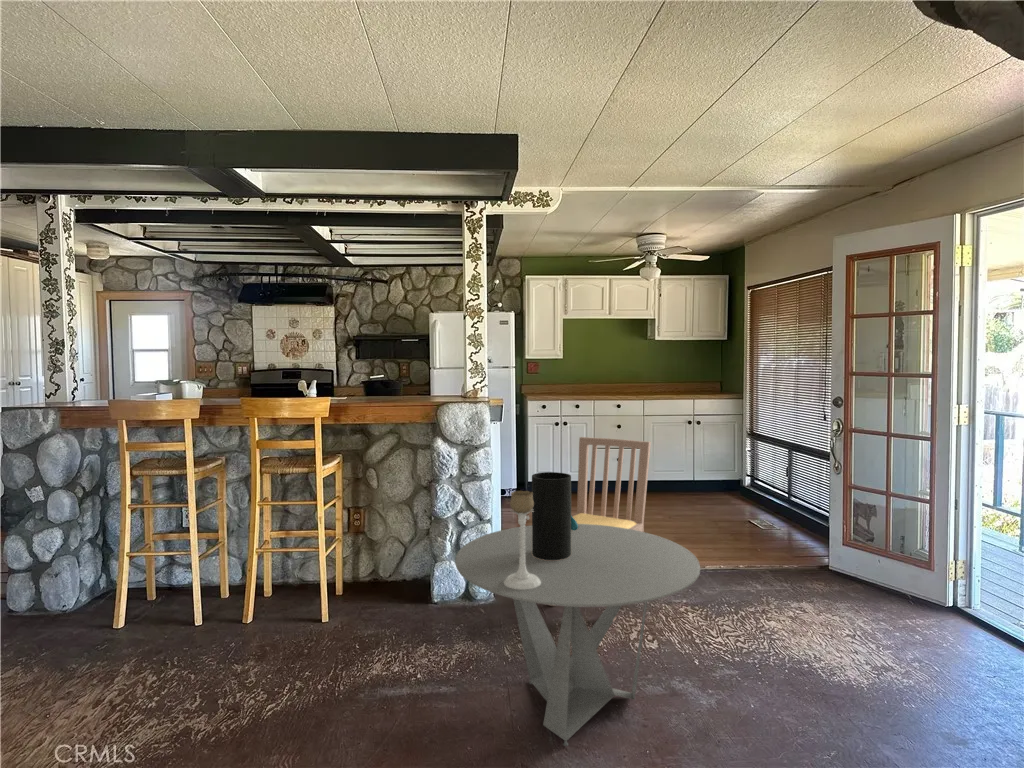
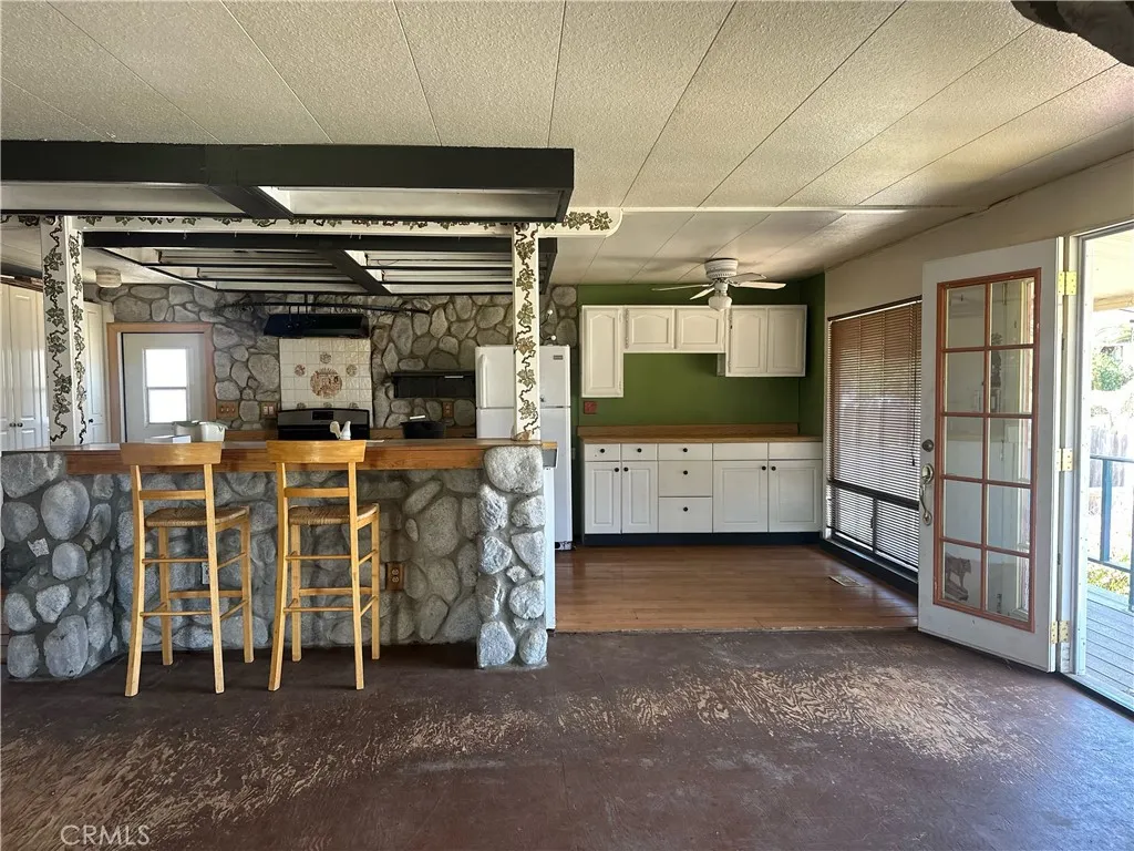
- dining chair [549,436,652,623]
- vase [531,471,578,560]
- coffee table [454,524,701,747]
- candle holder [504,490,541,590]
